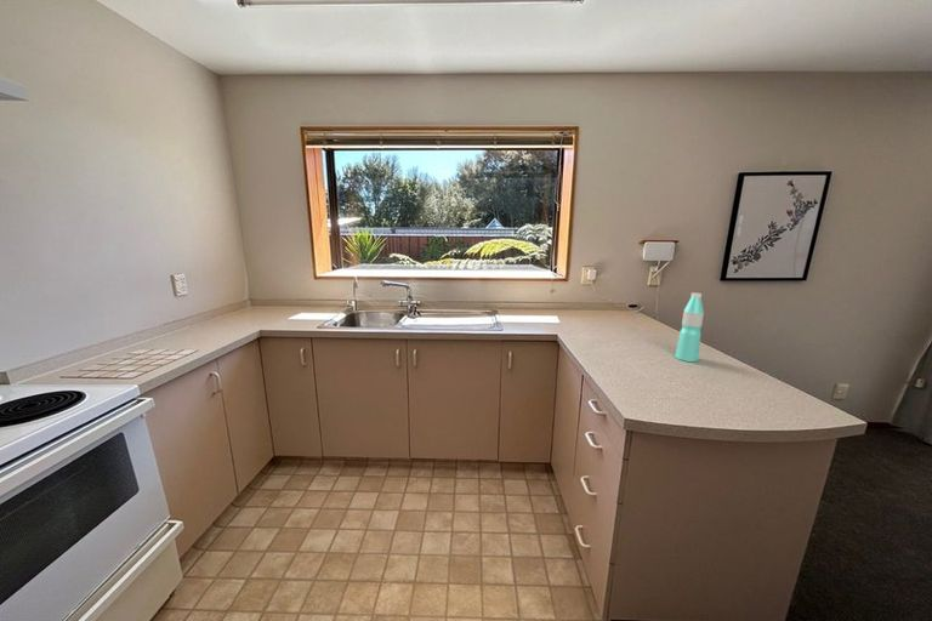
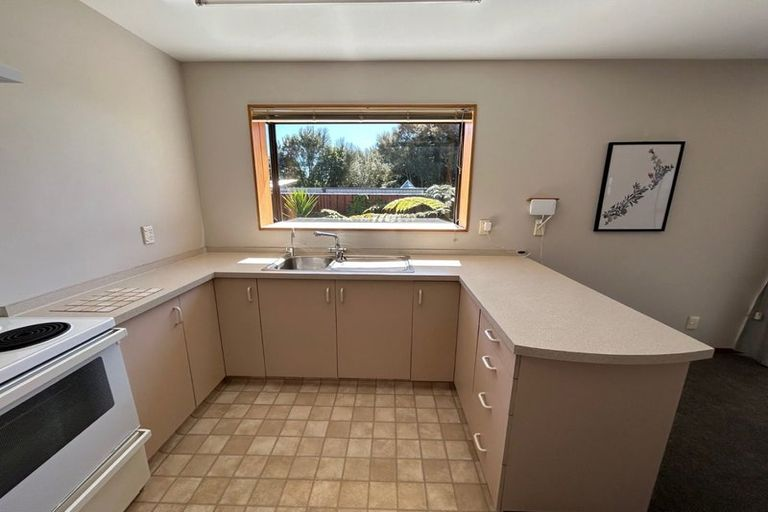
- water bottle [674,292,705,363]
